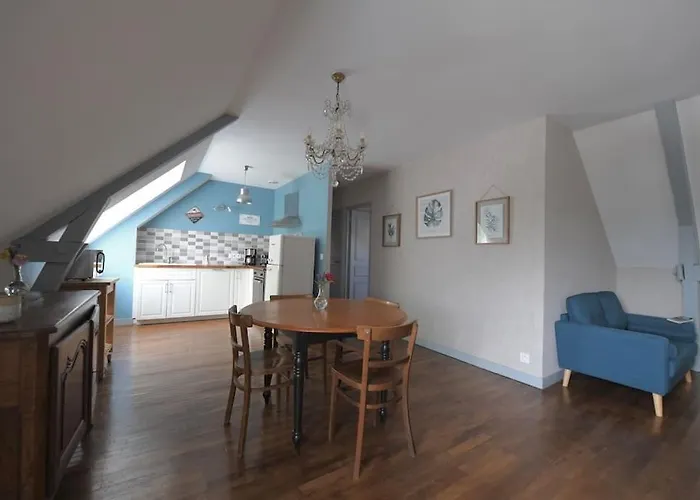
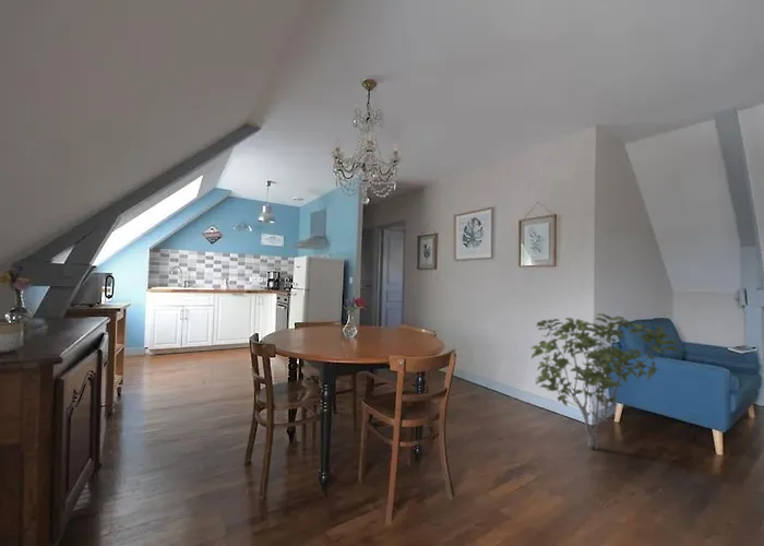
+ shrub [530,312,681,450]
